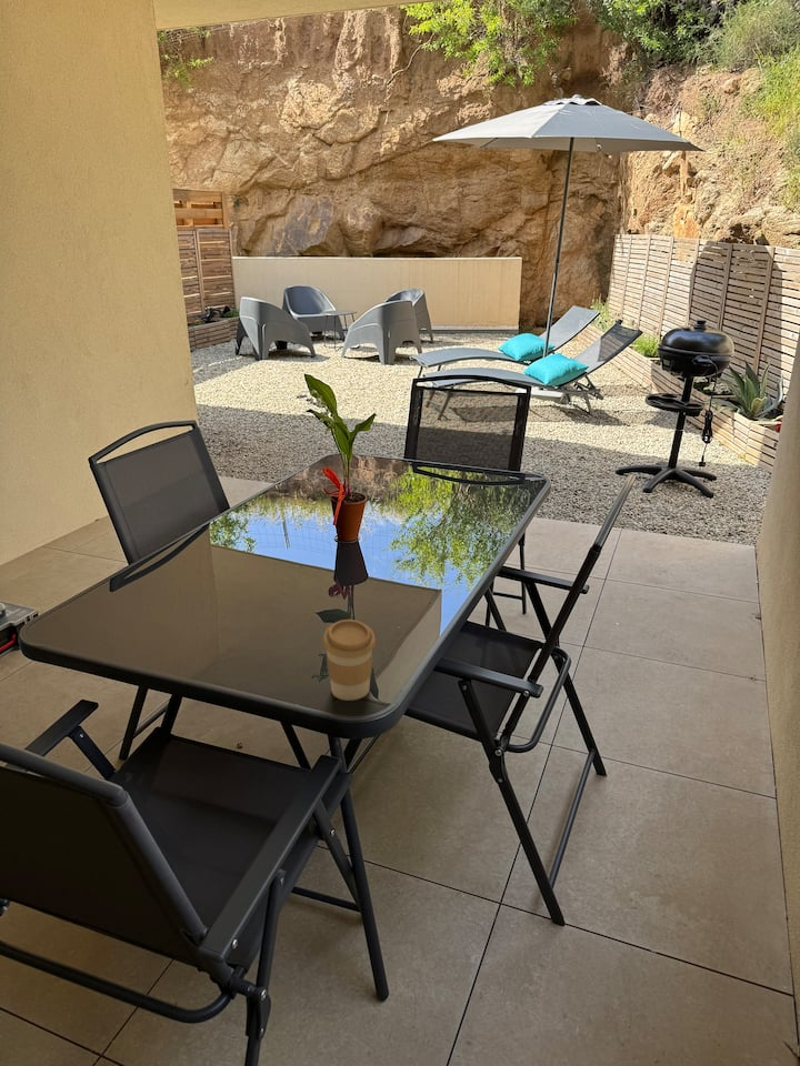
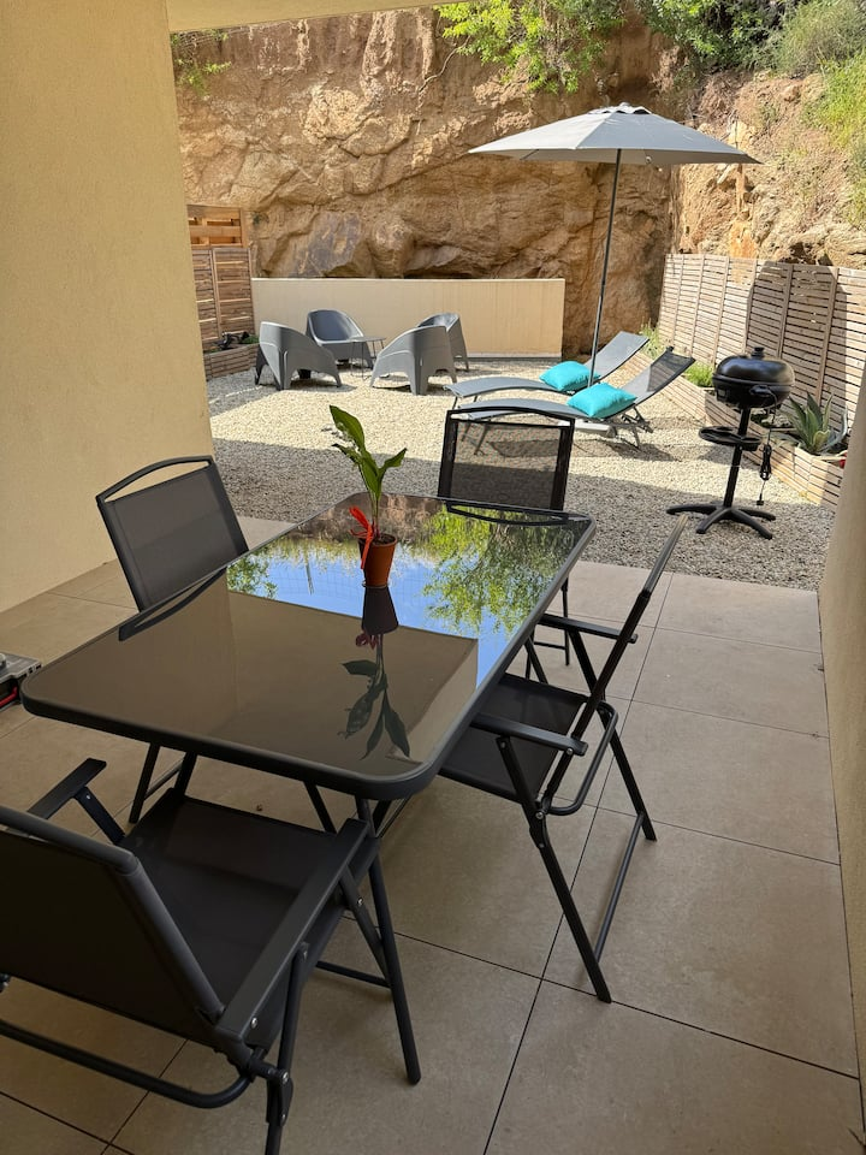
- coffee cup [322,619,377,702]
